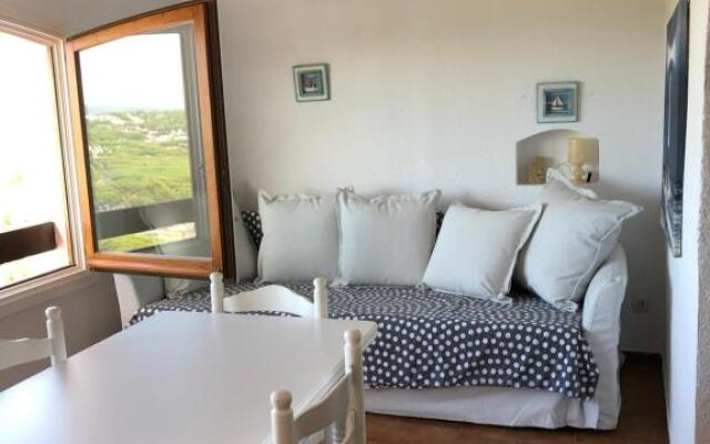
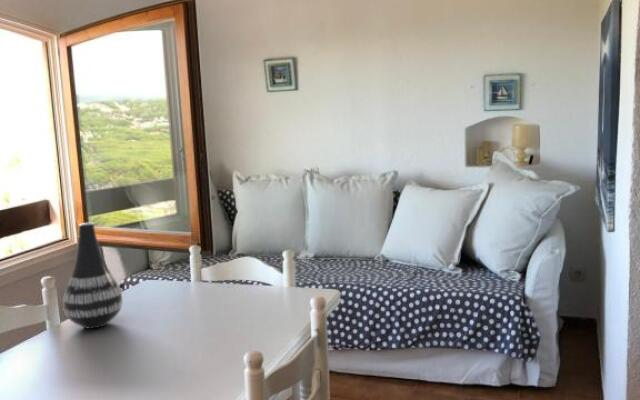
+ vase [62,222,124,330]
